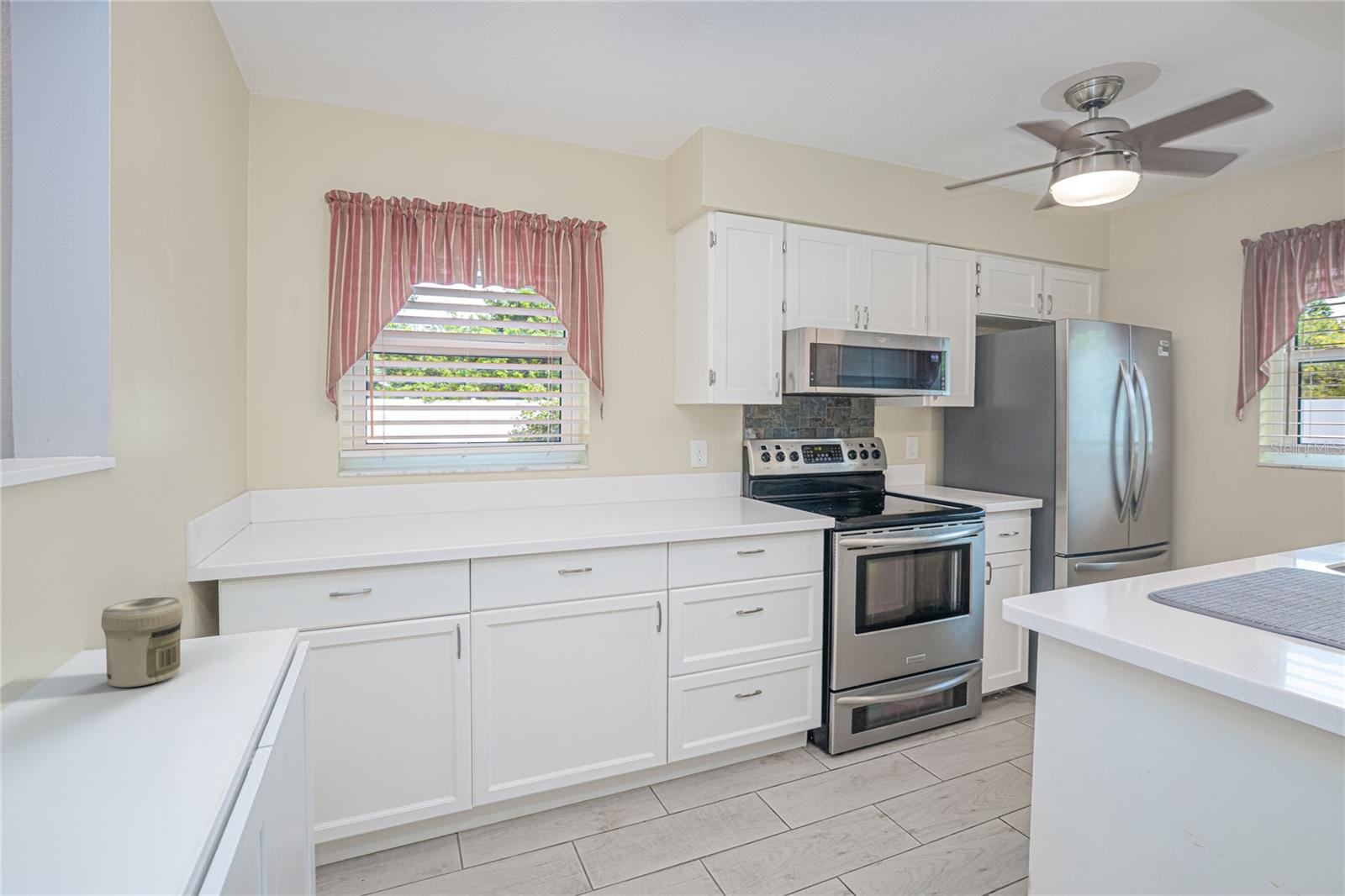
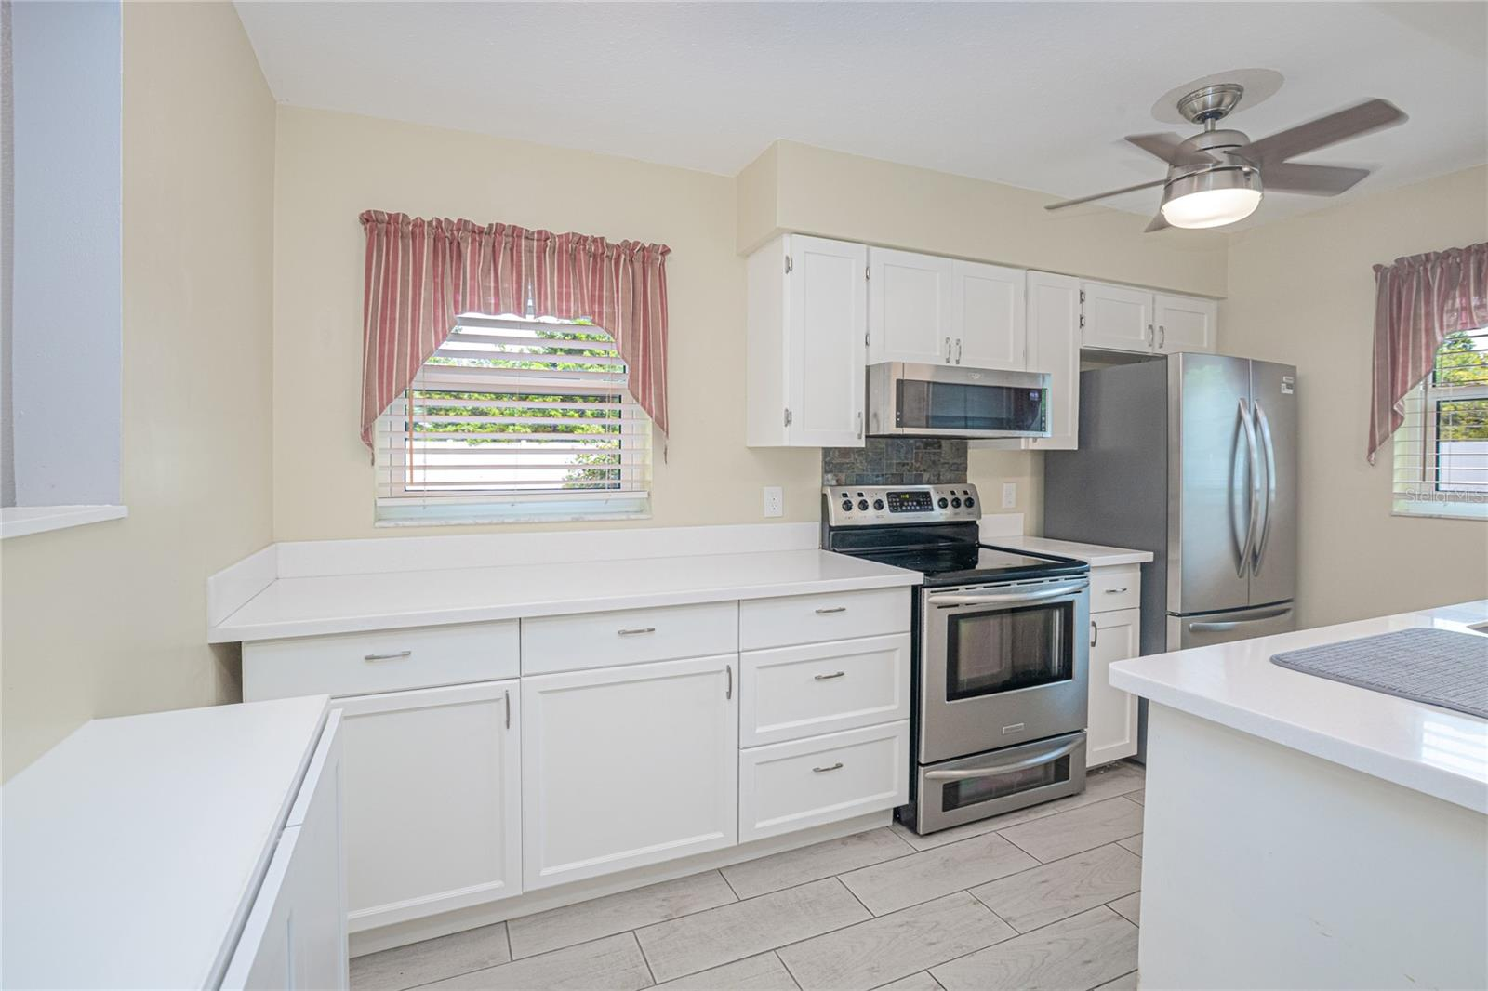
- jar [101,597,184,688]
